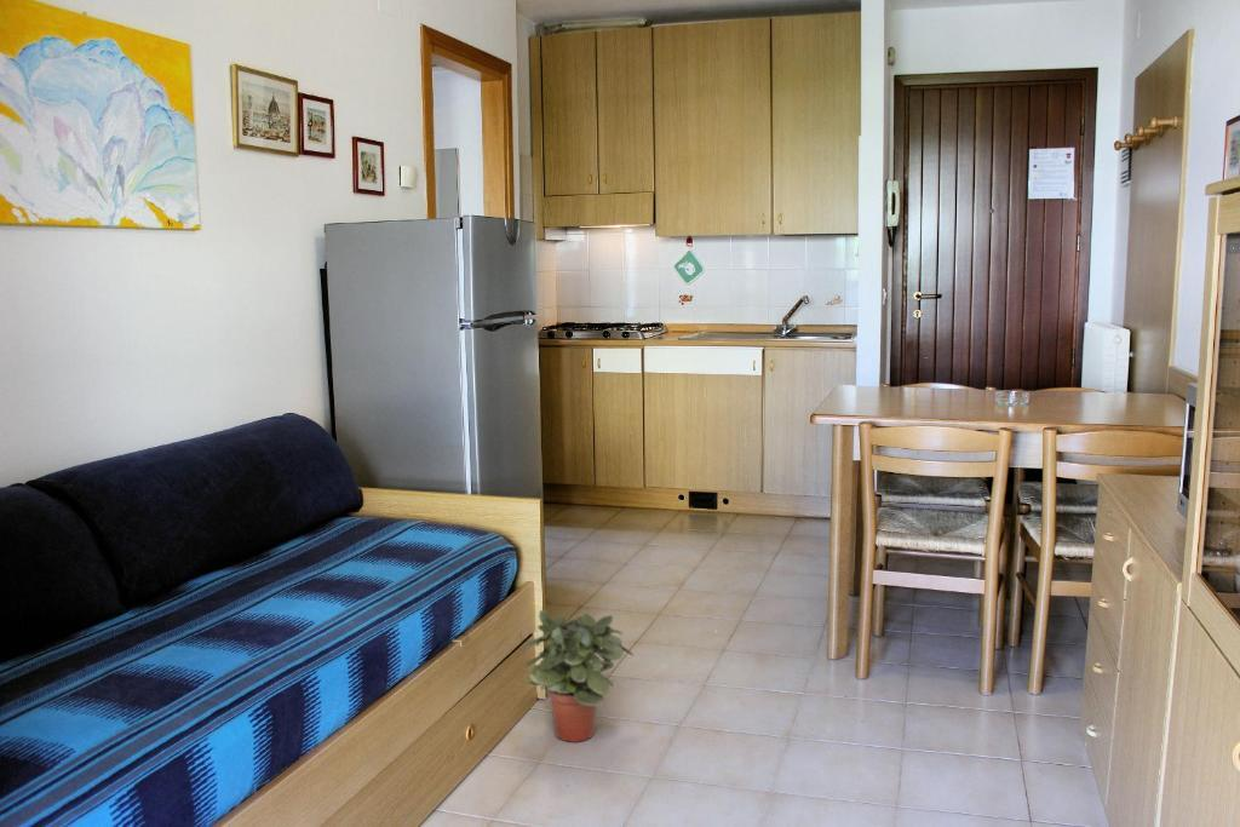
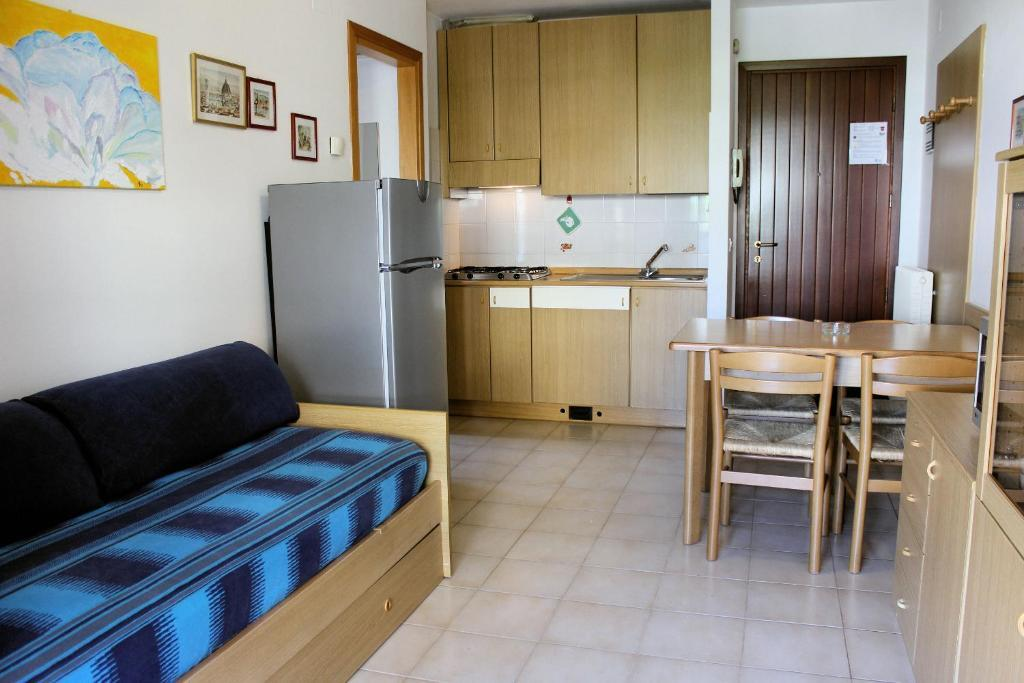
- potted plant [519,609,635,743]
